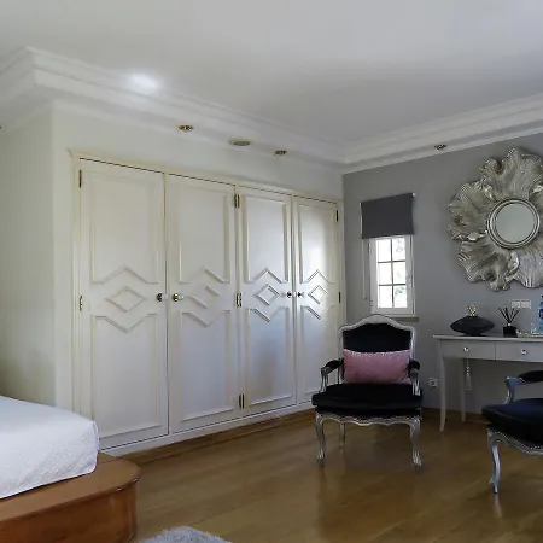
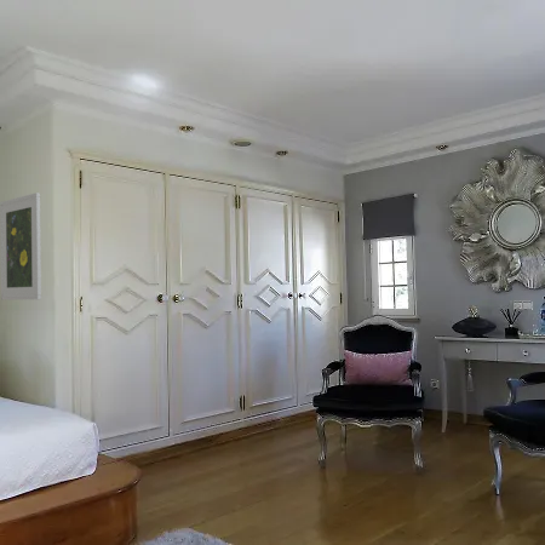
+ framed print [0,191,42,300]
